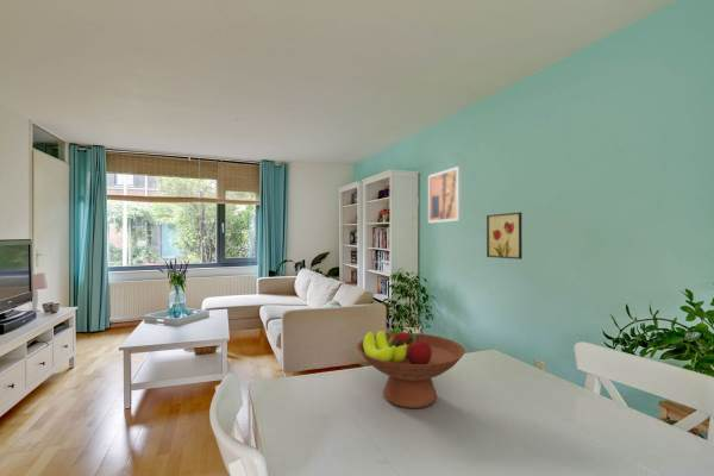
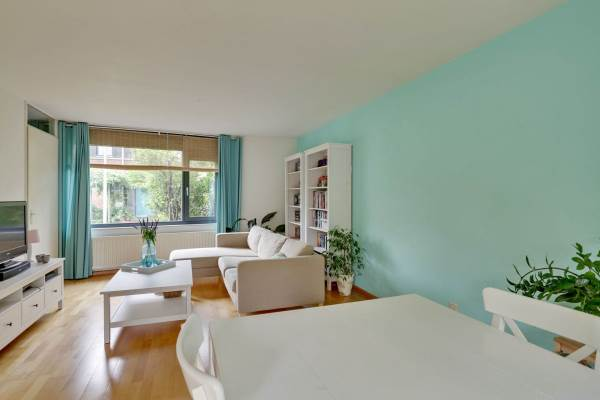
- wall art [427,165,463,224]
- fruit bowl [356,327,466,409]
- wall art [486,211,524,261]
